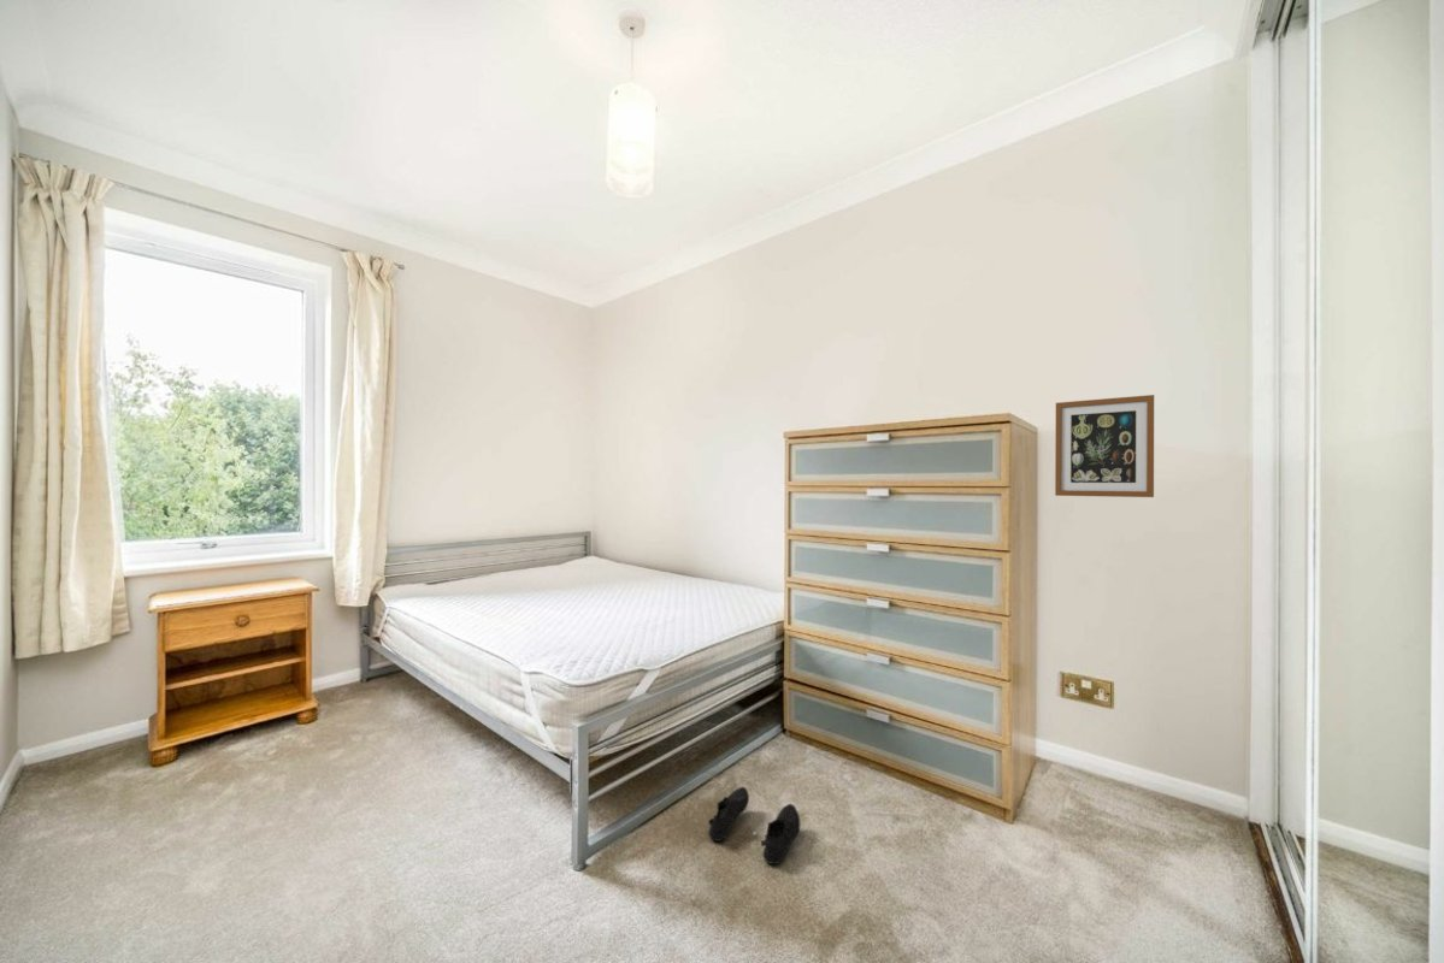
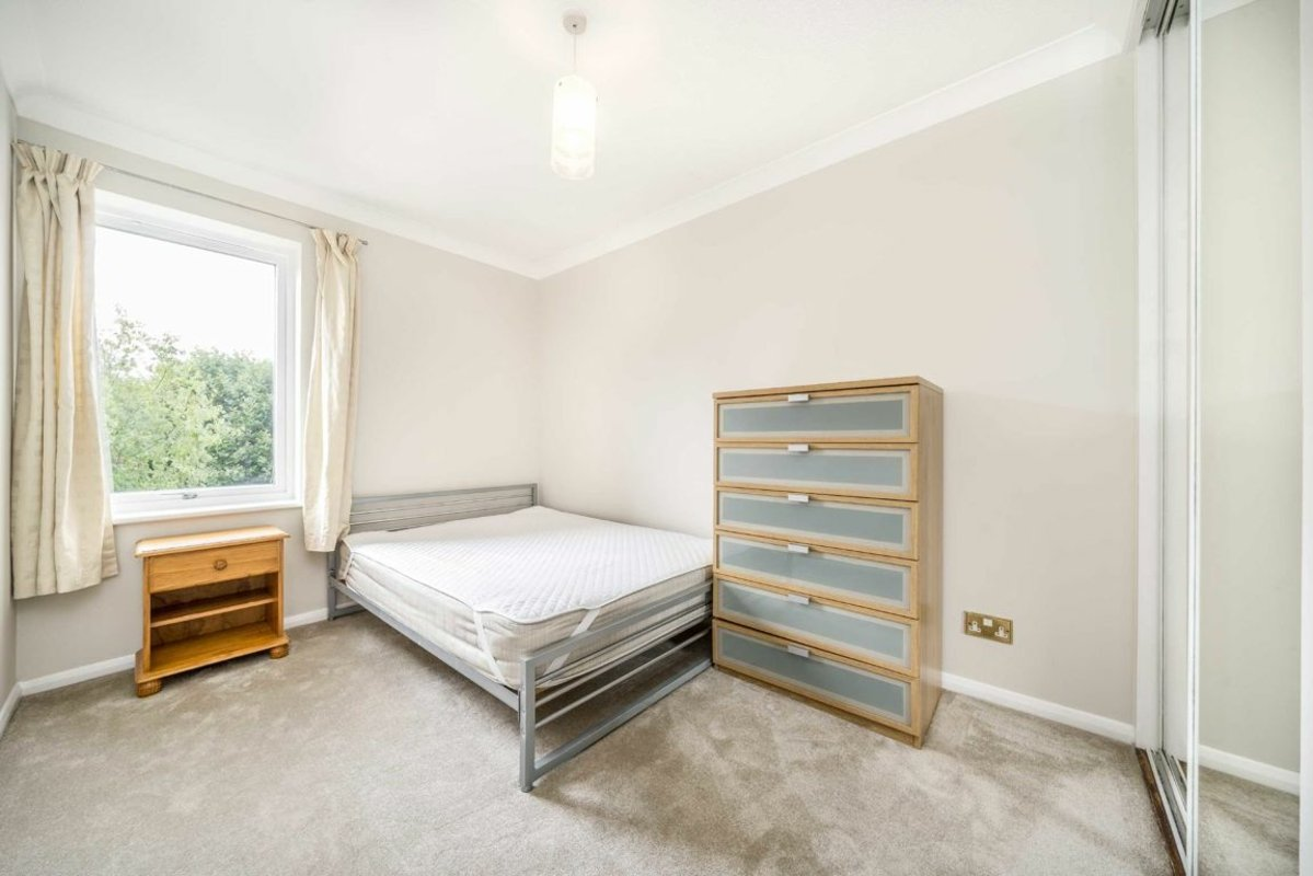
- wall art [1054,394,1155,498]
- shoe [707,786,802,865]
